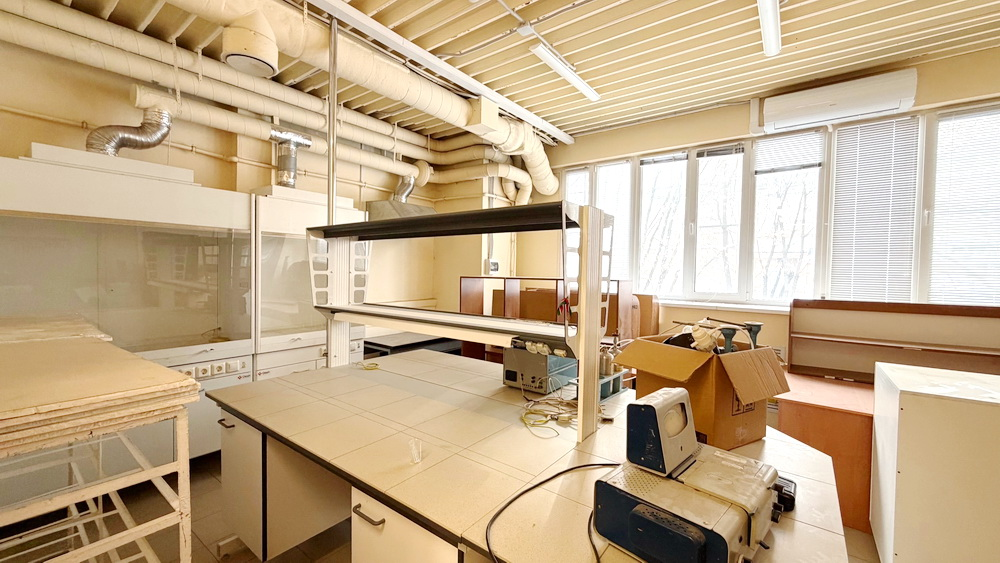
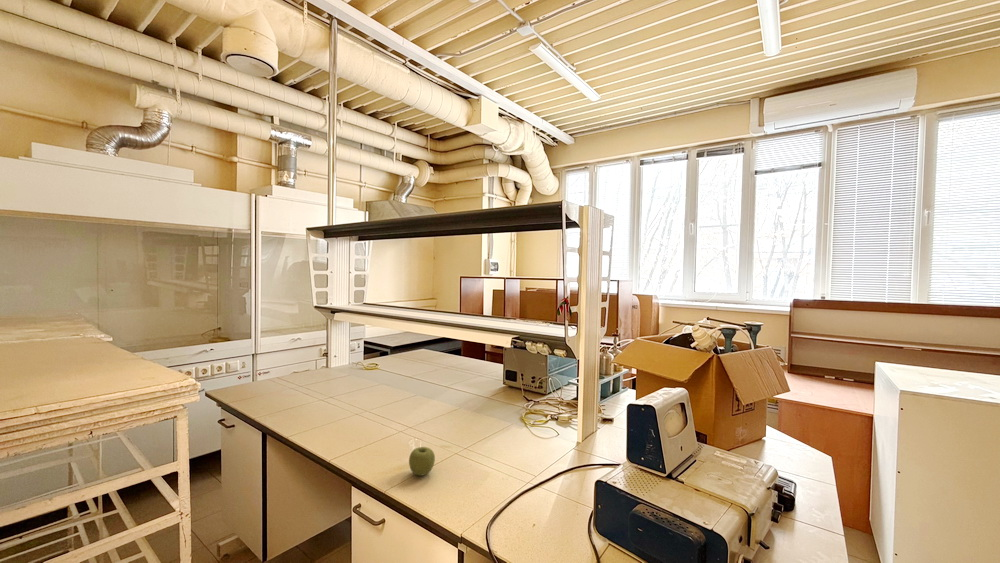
+ apple [408,446,436,477]
